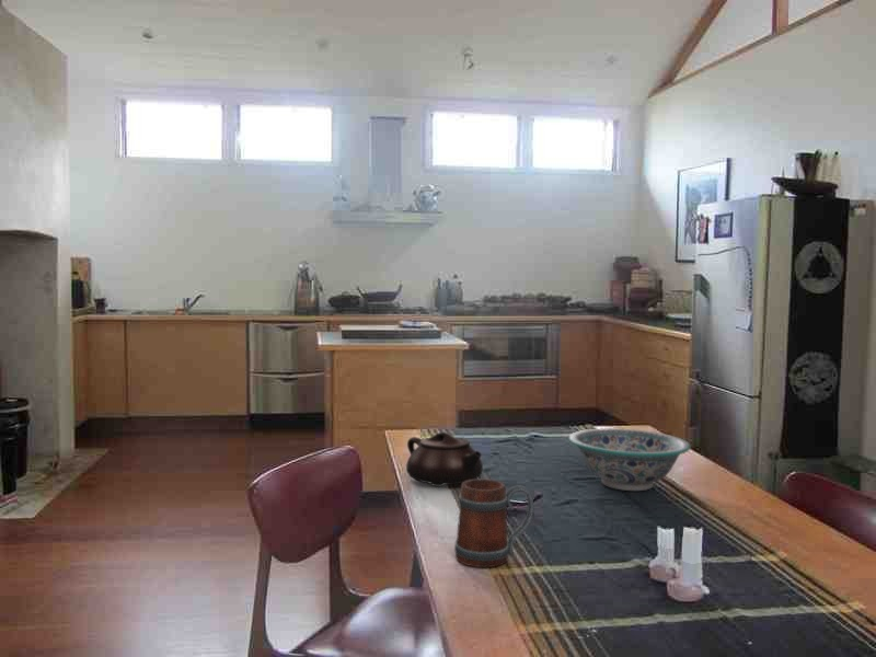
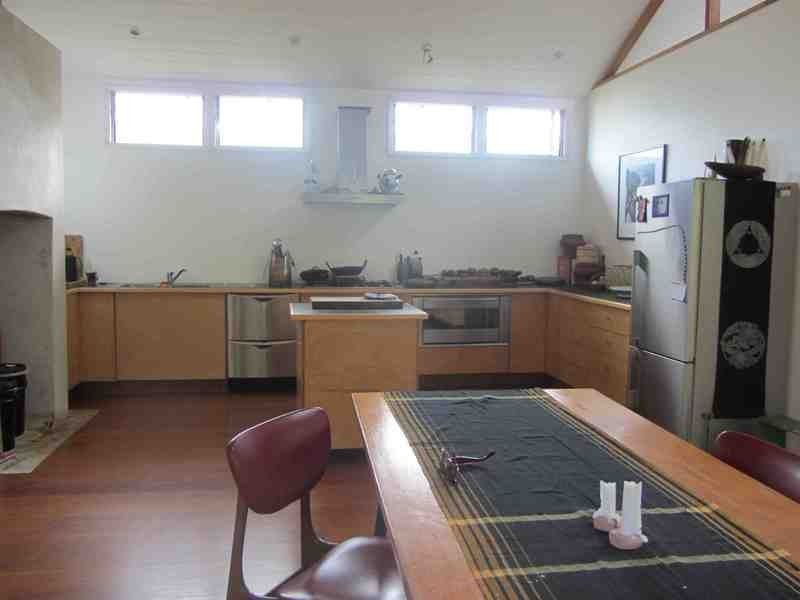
- teapot [405,431,484,487]
- mug [453,479,535,568]
- decorative bowl [568,428,692,492]
